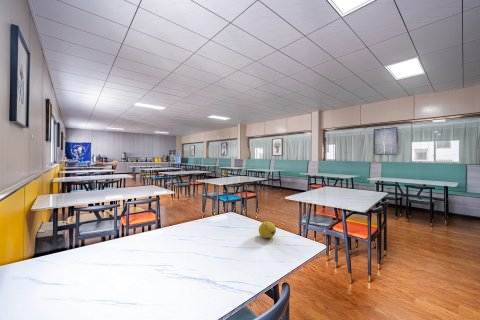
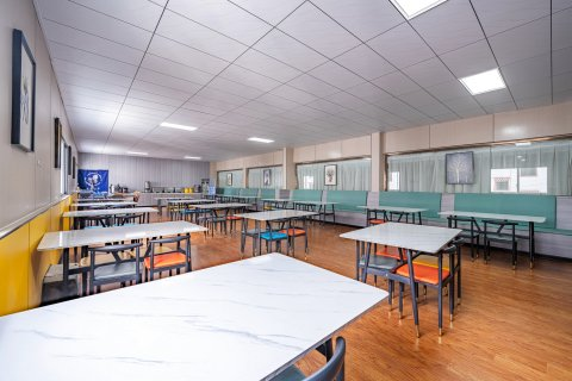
- fruit [258,221,277,239]
